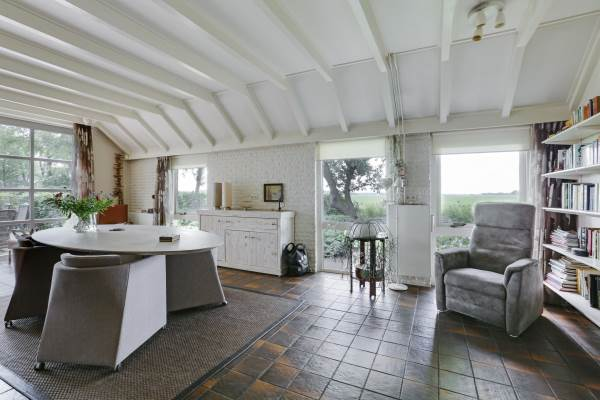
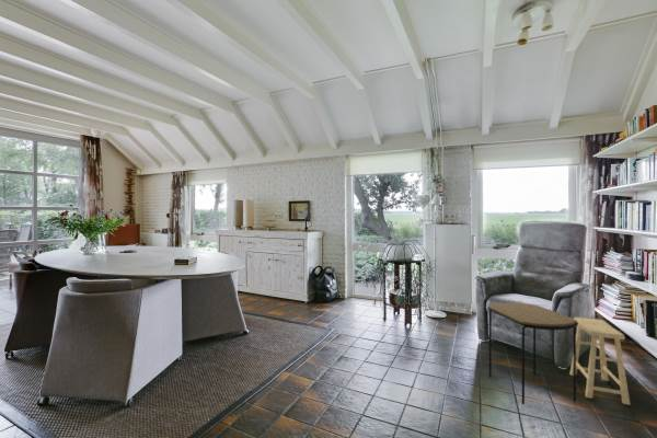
+ footstool [569,316,631,406]
+ side table [486,301,578,405]
